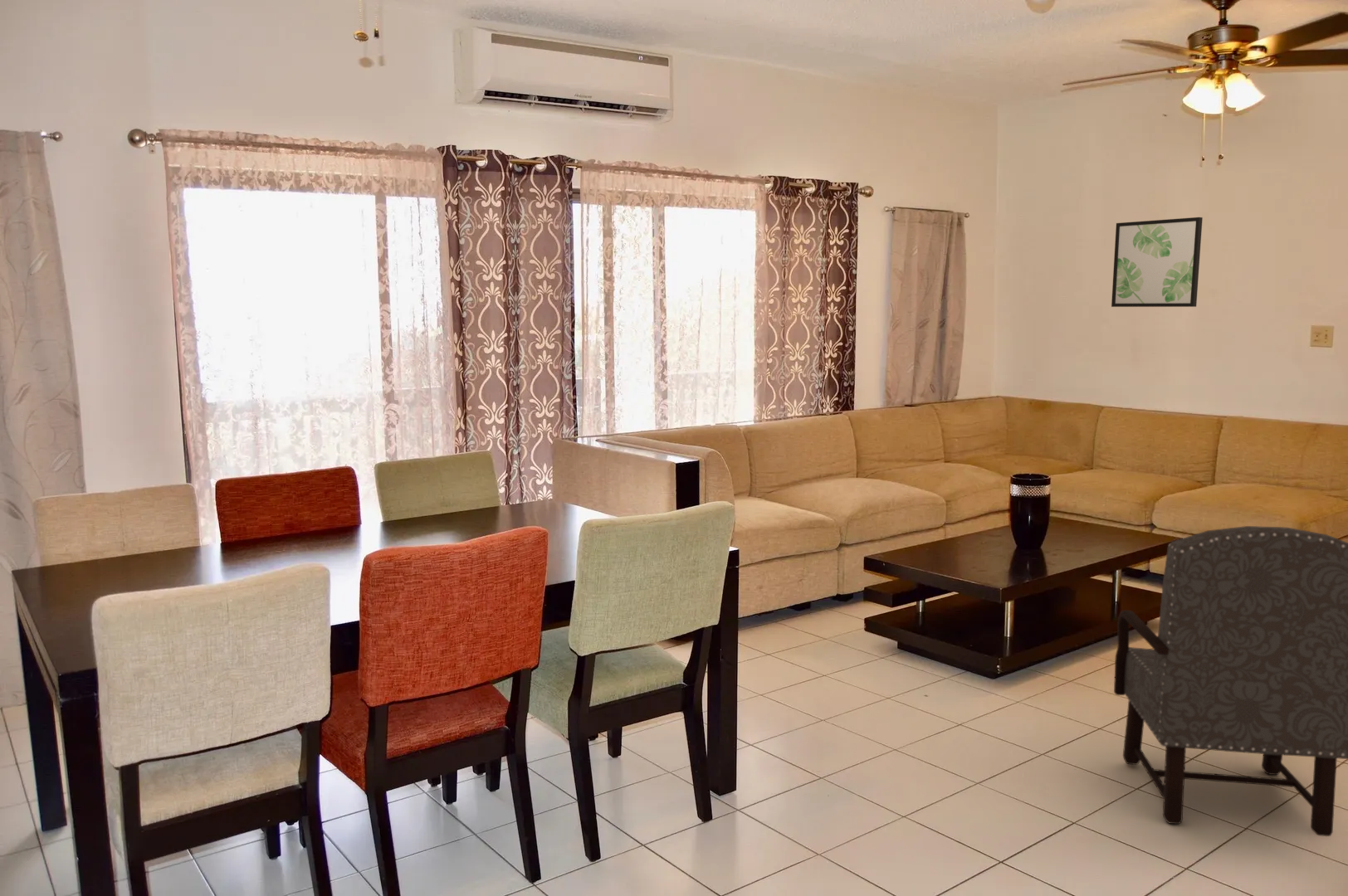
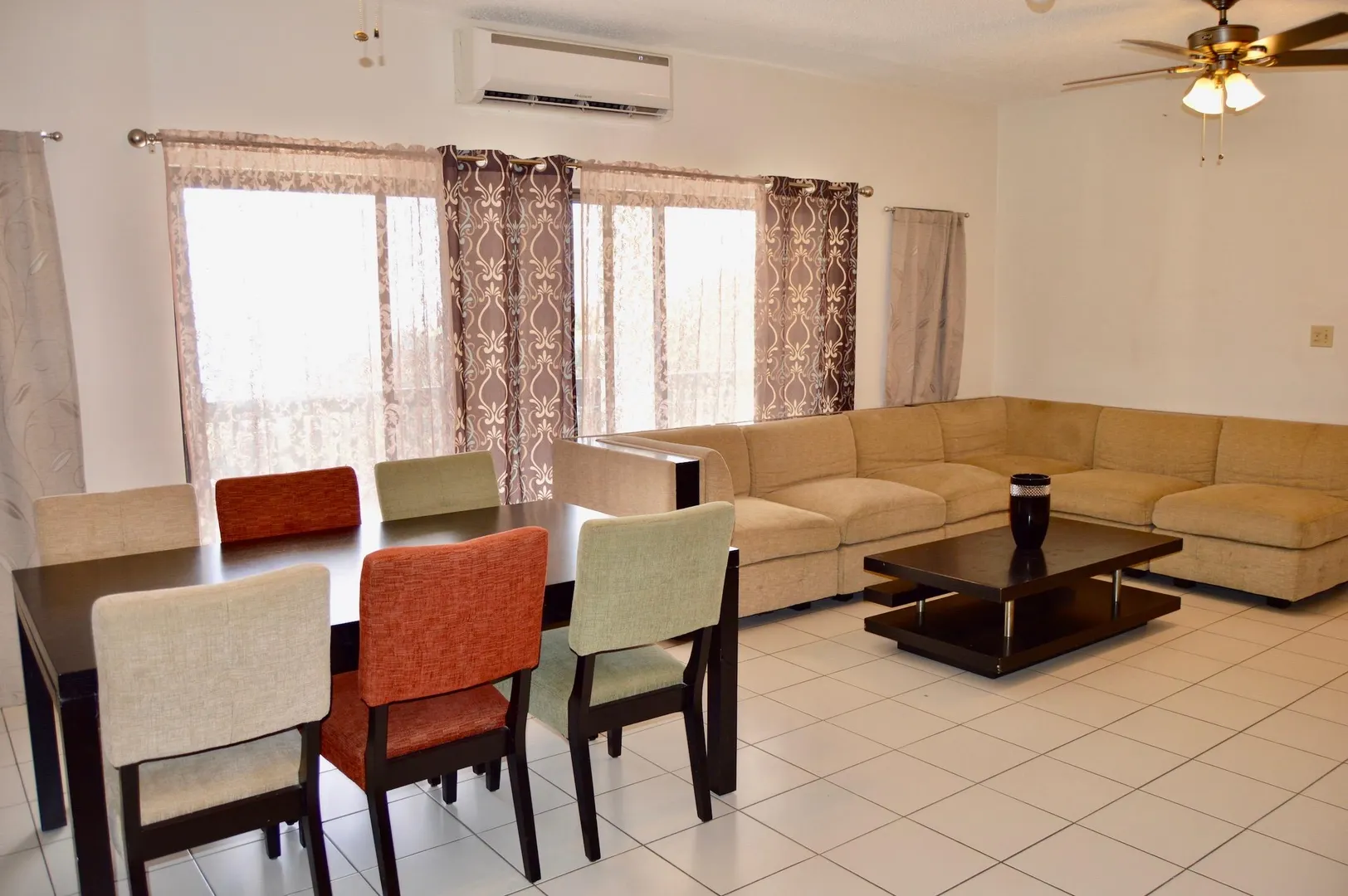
- armchair [1113,525,1348,837]
- wall art [1111,217,1204,308]
